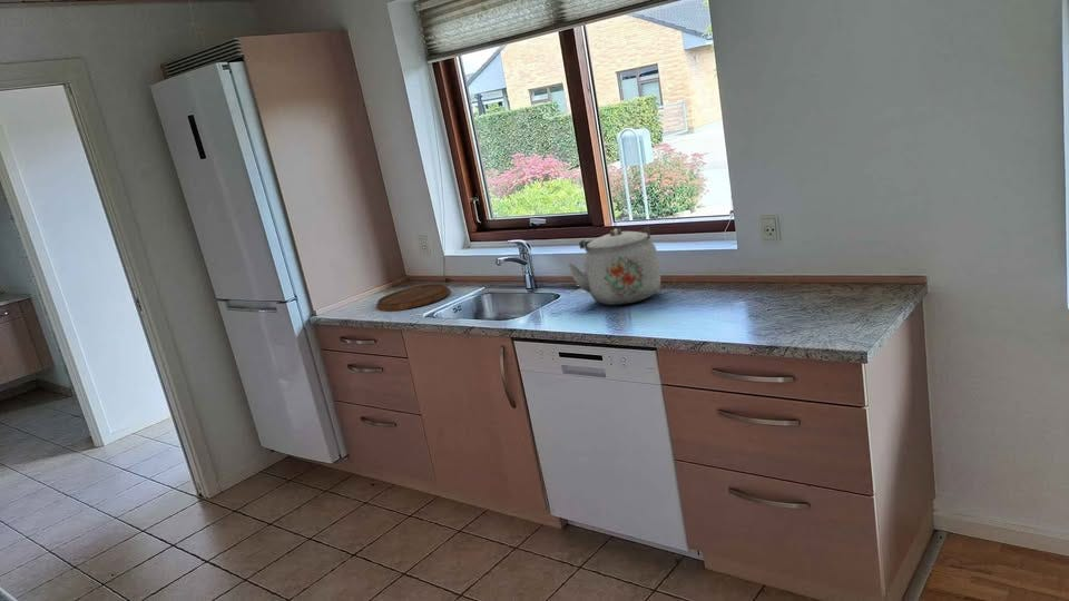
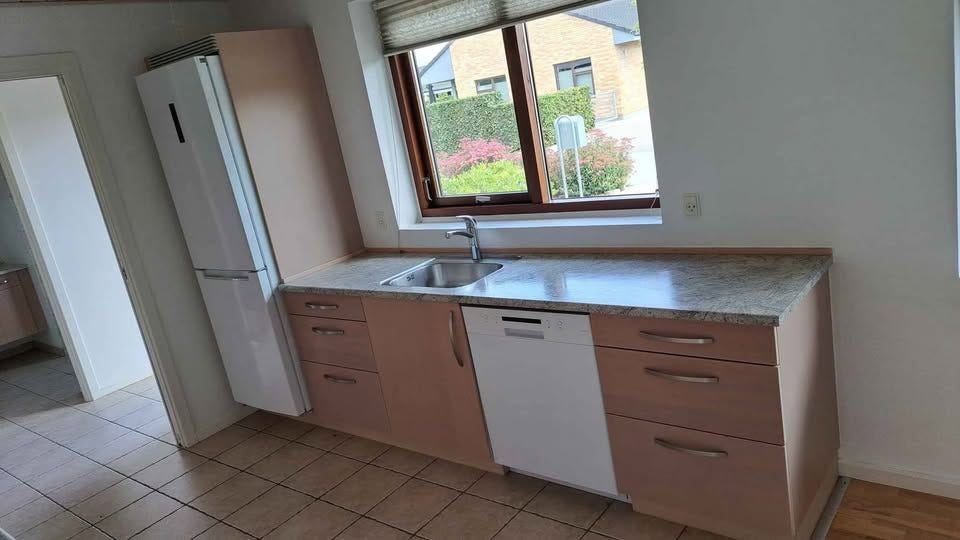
- kettle [567,226,661,306]
- cutting board [375,283,451,312]
